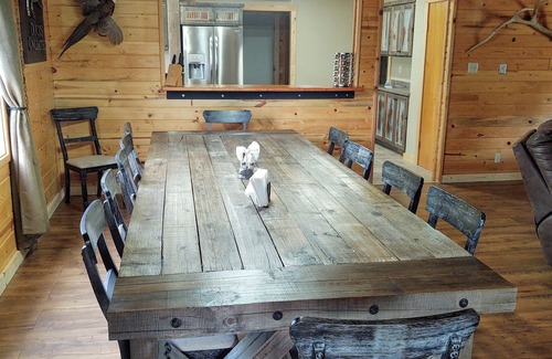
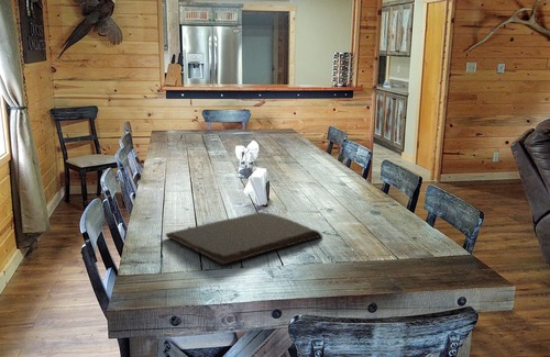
+ cutting board [165,211,323,266]
